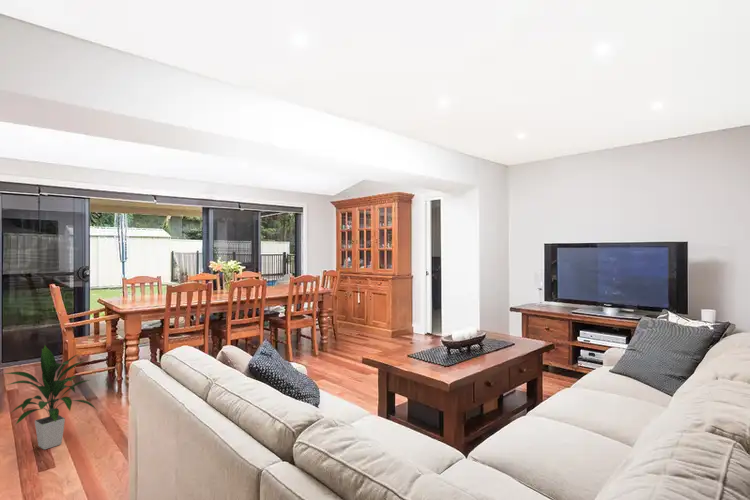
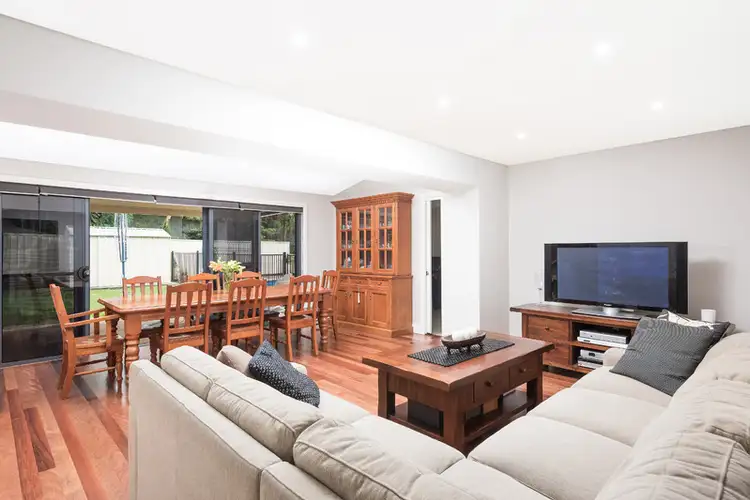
- indoor plant [0,345,98,450]
